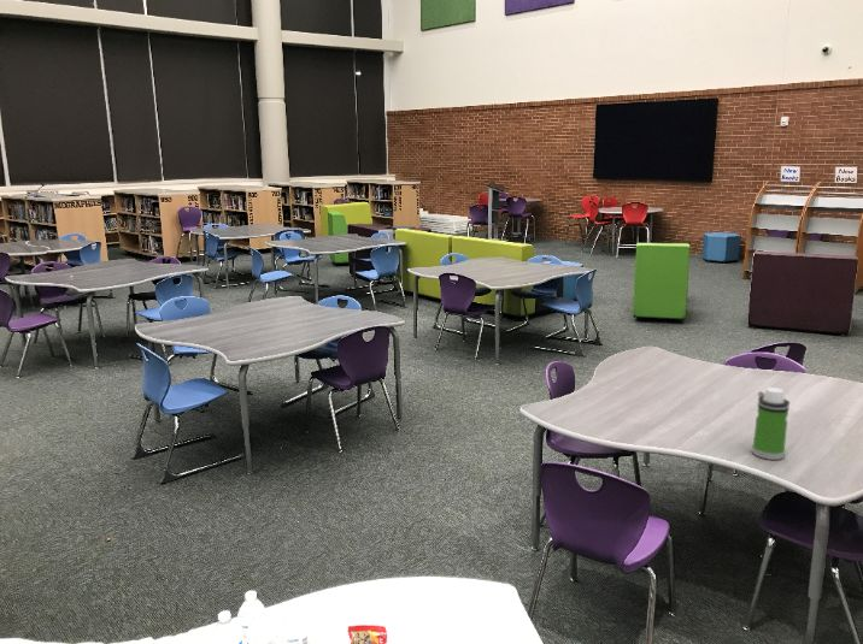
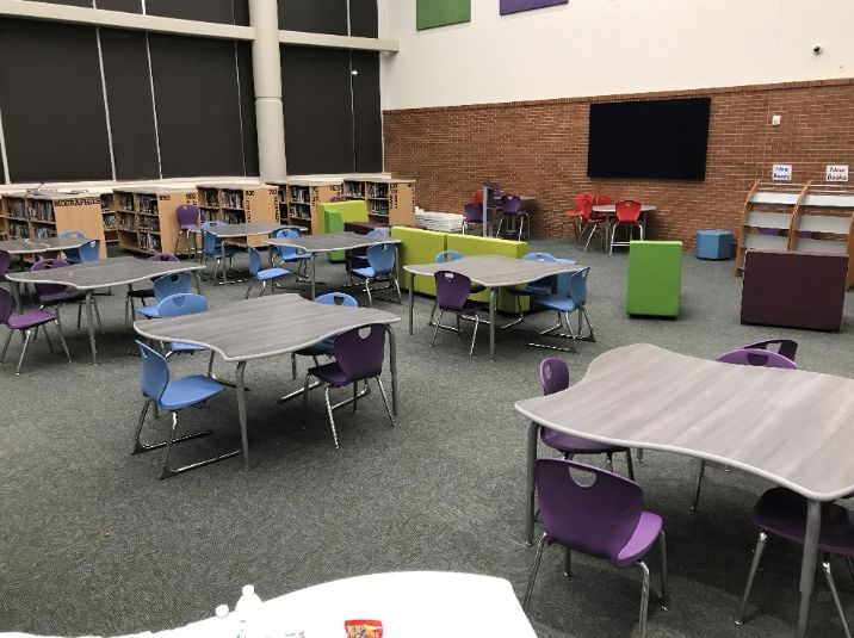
- water bottle [750,386,791,461]
